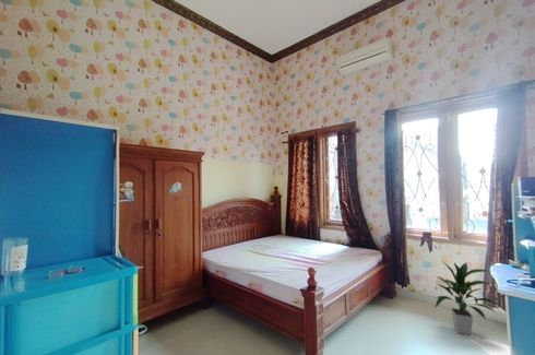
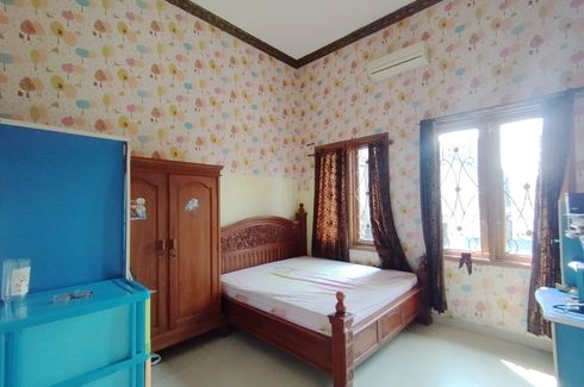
- indoor plant [435,260,502,336]
